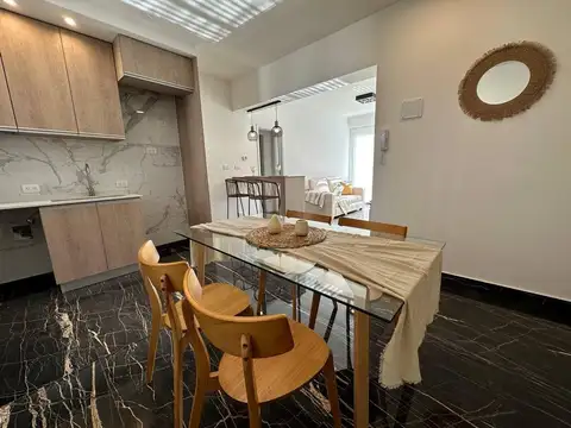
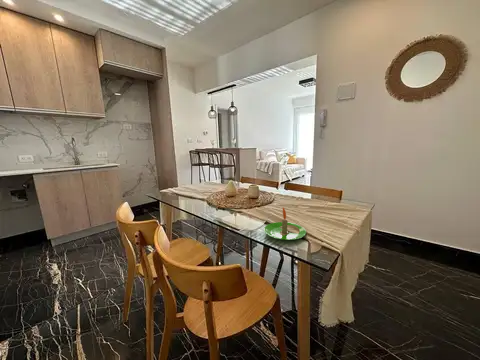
+ candle [263,207,307,241]
